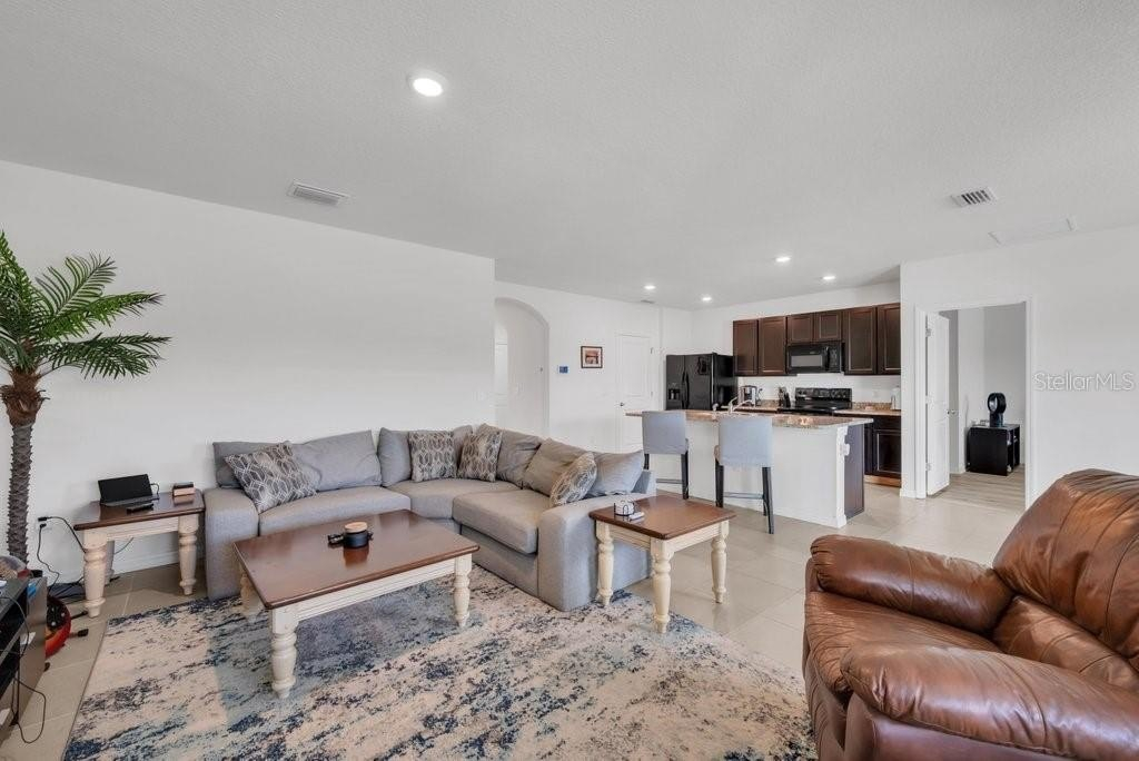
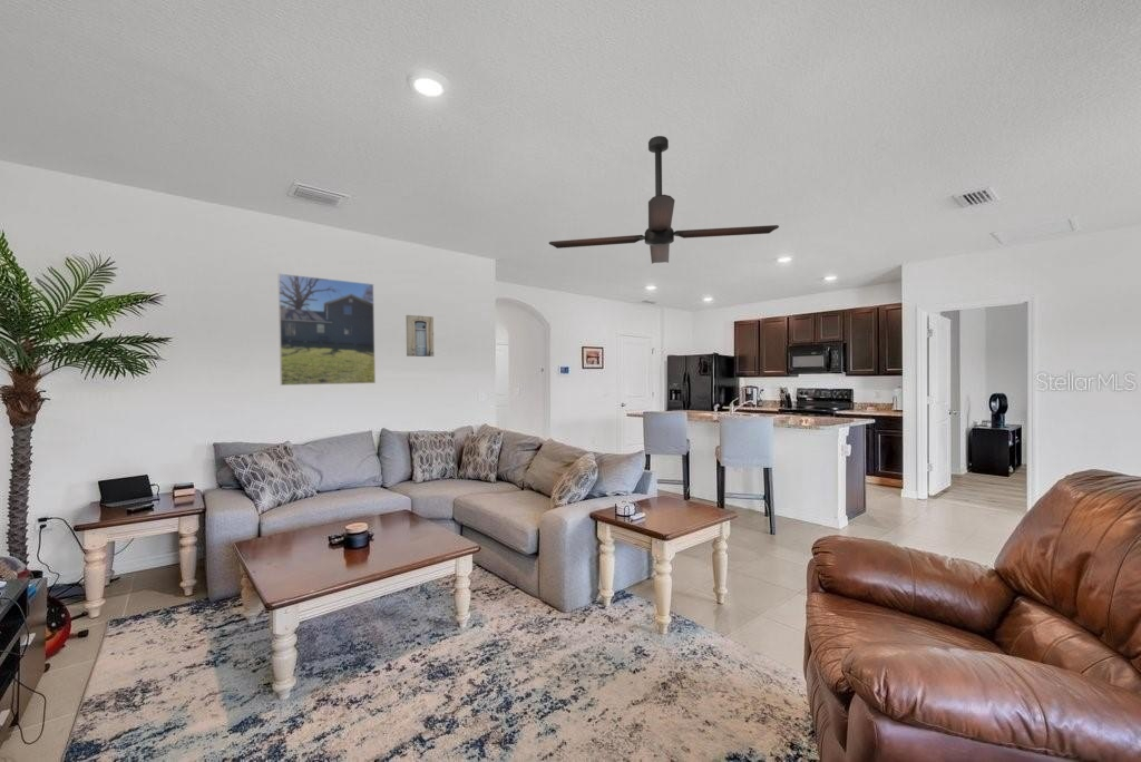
+ ceiling fan [548,135,780,265]
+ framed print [277,272,377,387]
+ wall art [404,314,435,358]
